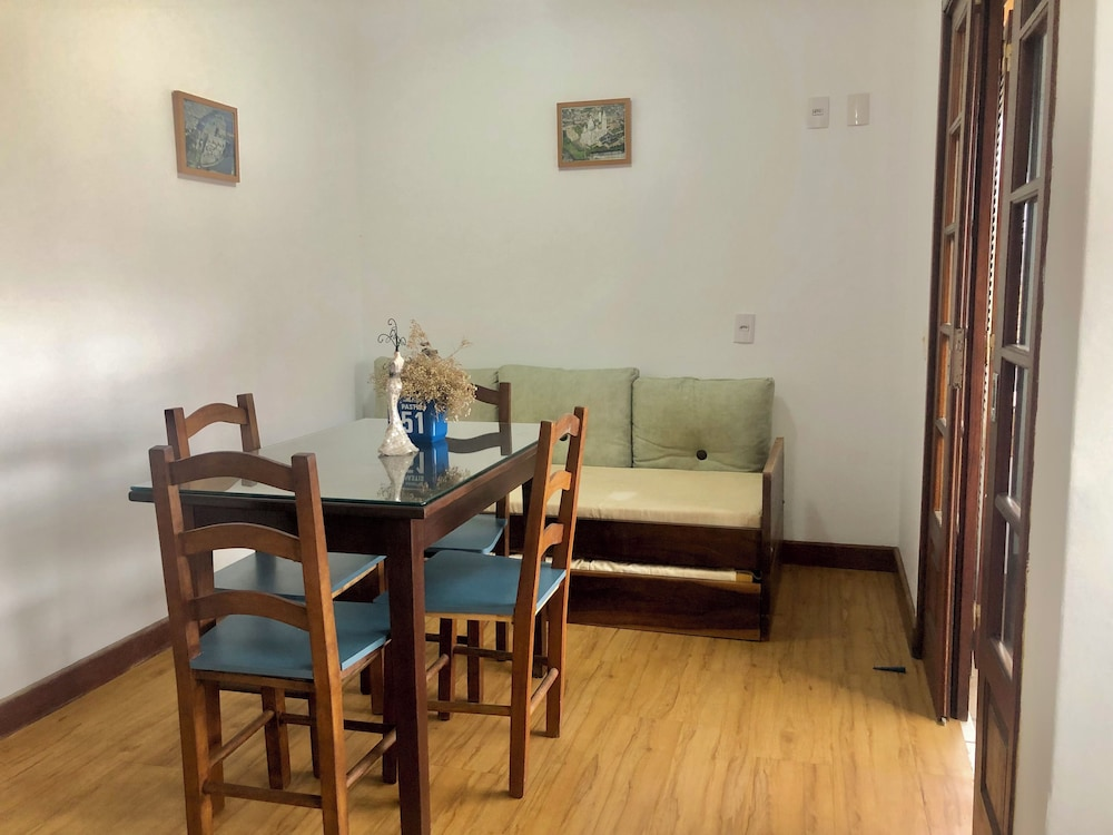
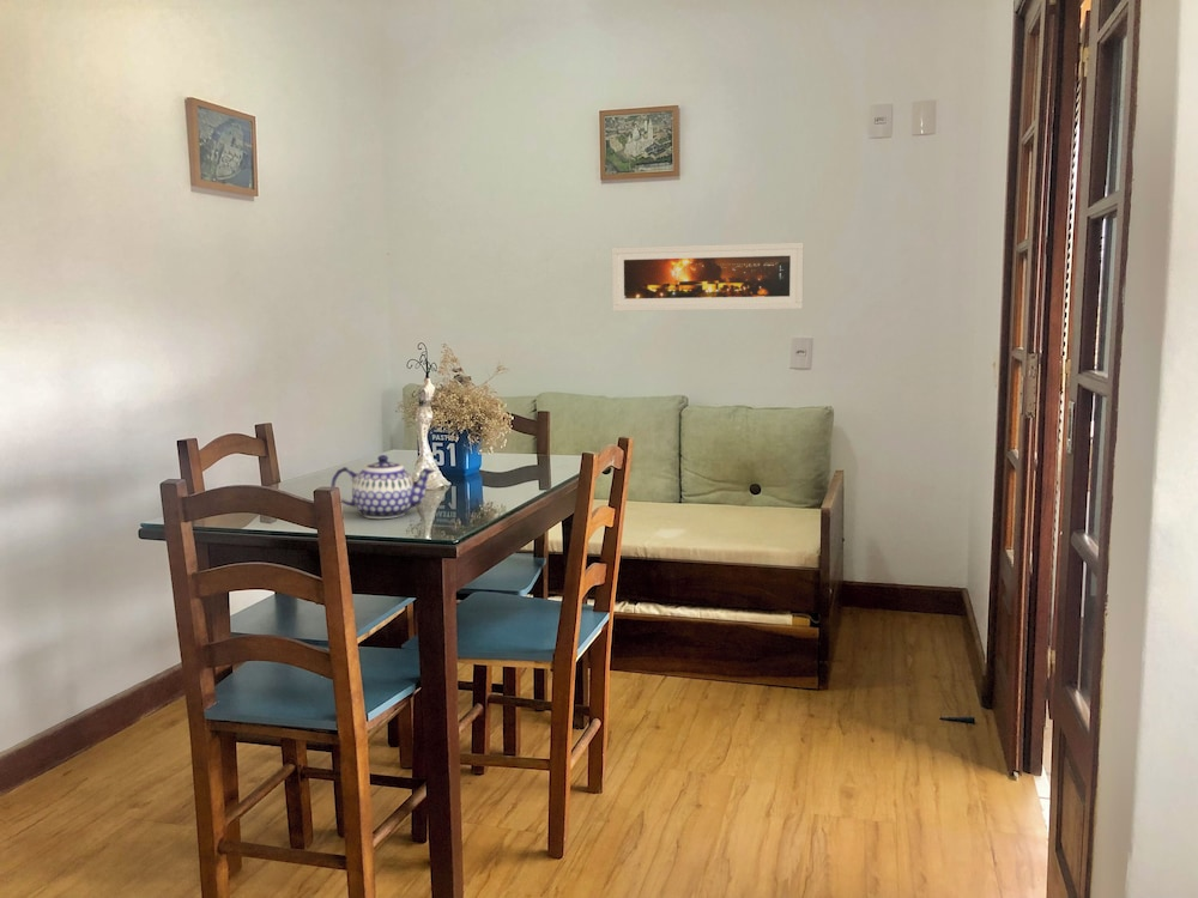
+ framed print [611,241,805,313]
+ teapot [331,454,436,520]
